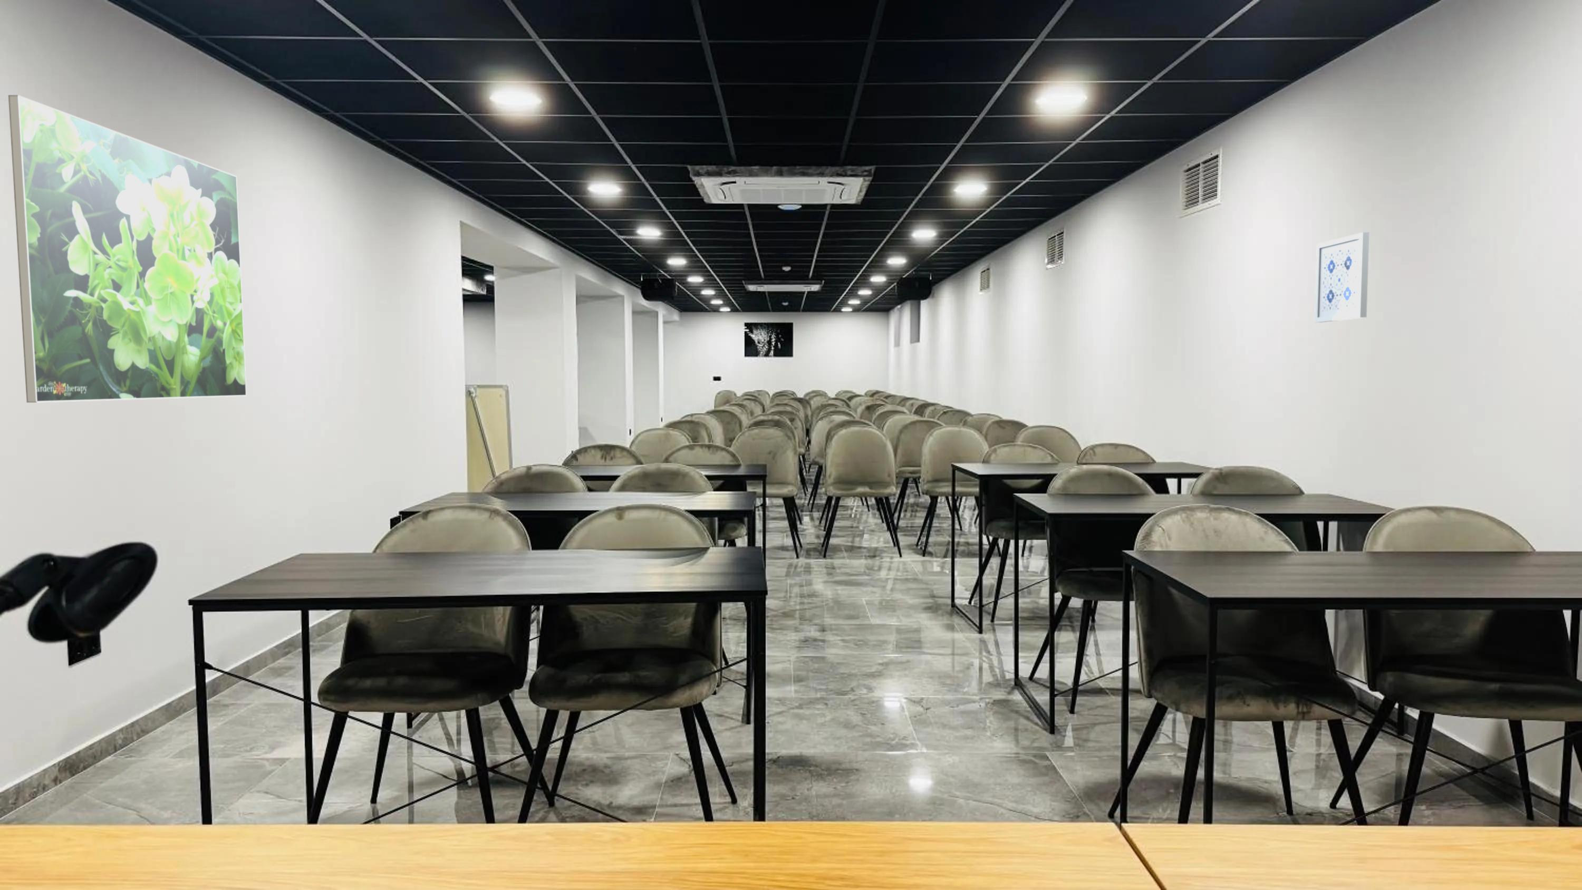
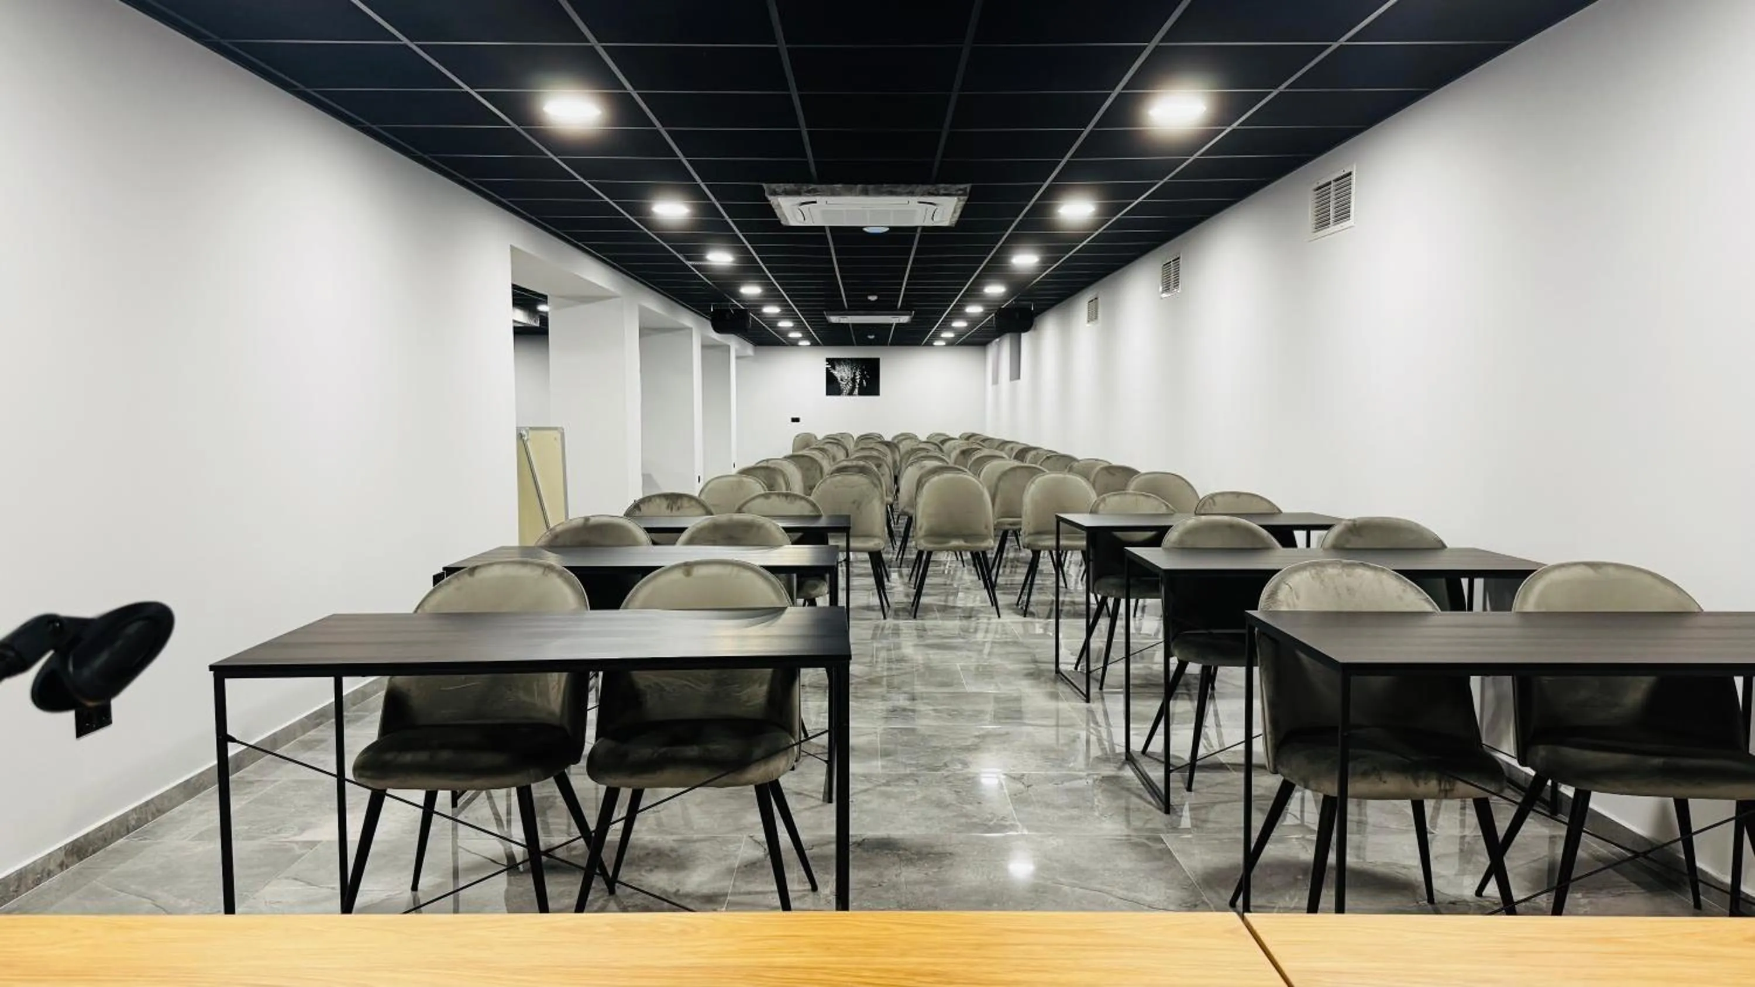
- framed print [8,95,248,403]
- wall art [1314,231,1370,323]
